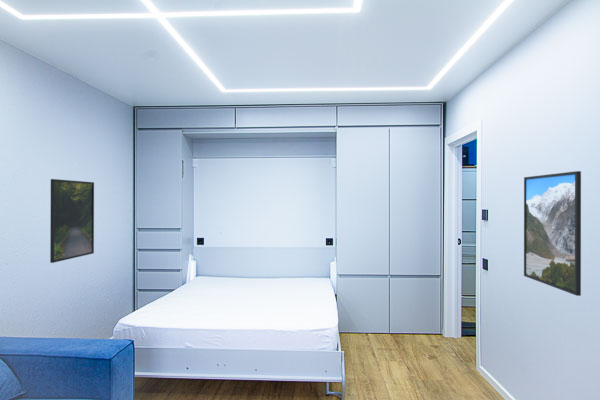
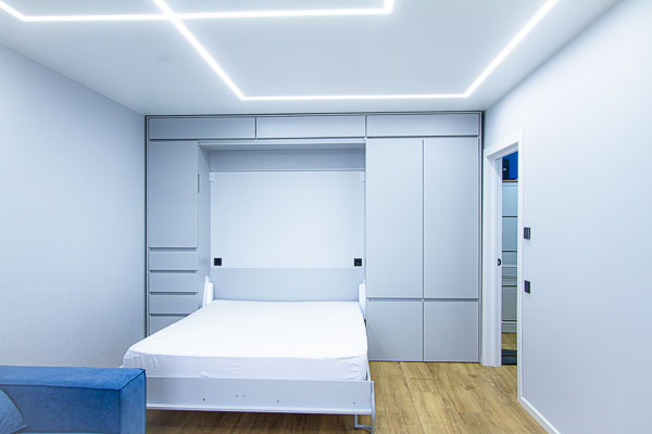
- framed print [49,178,95,264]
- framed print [523,170,582,297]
